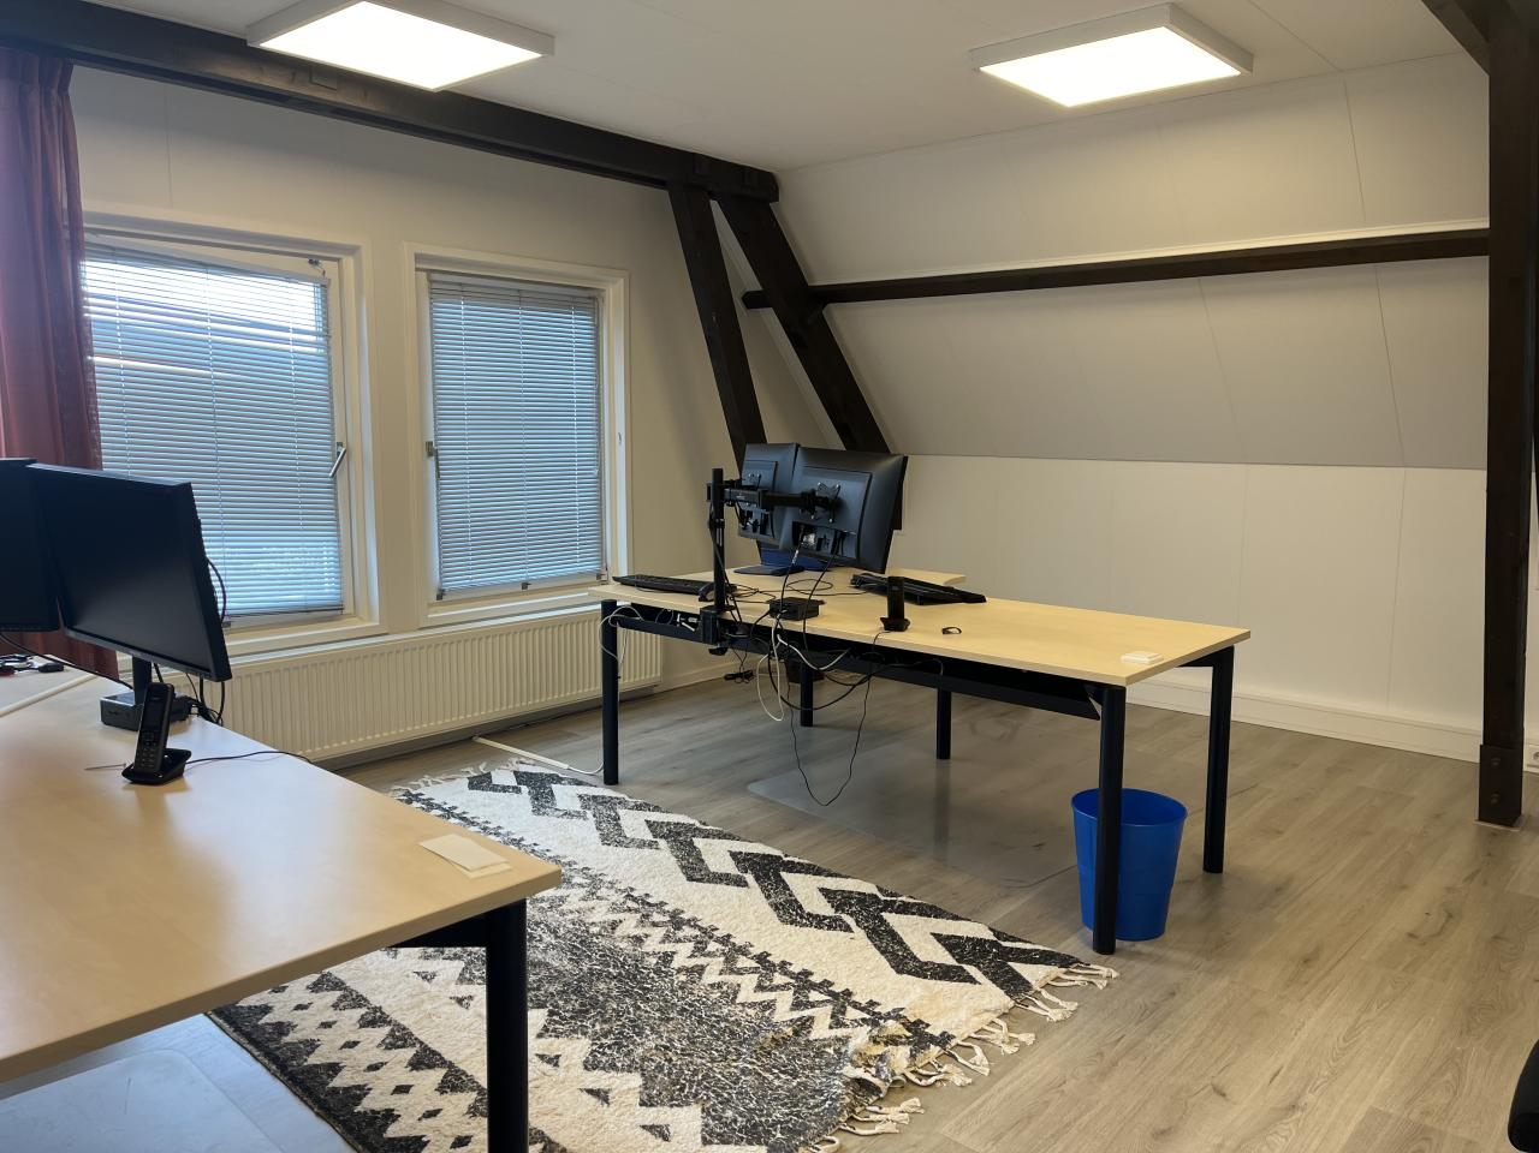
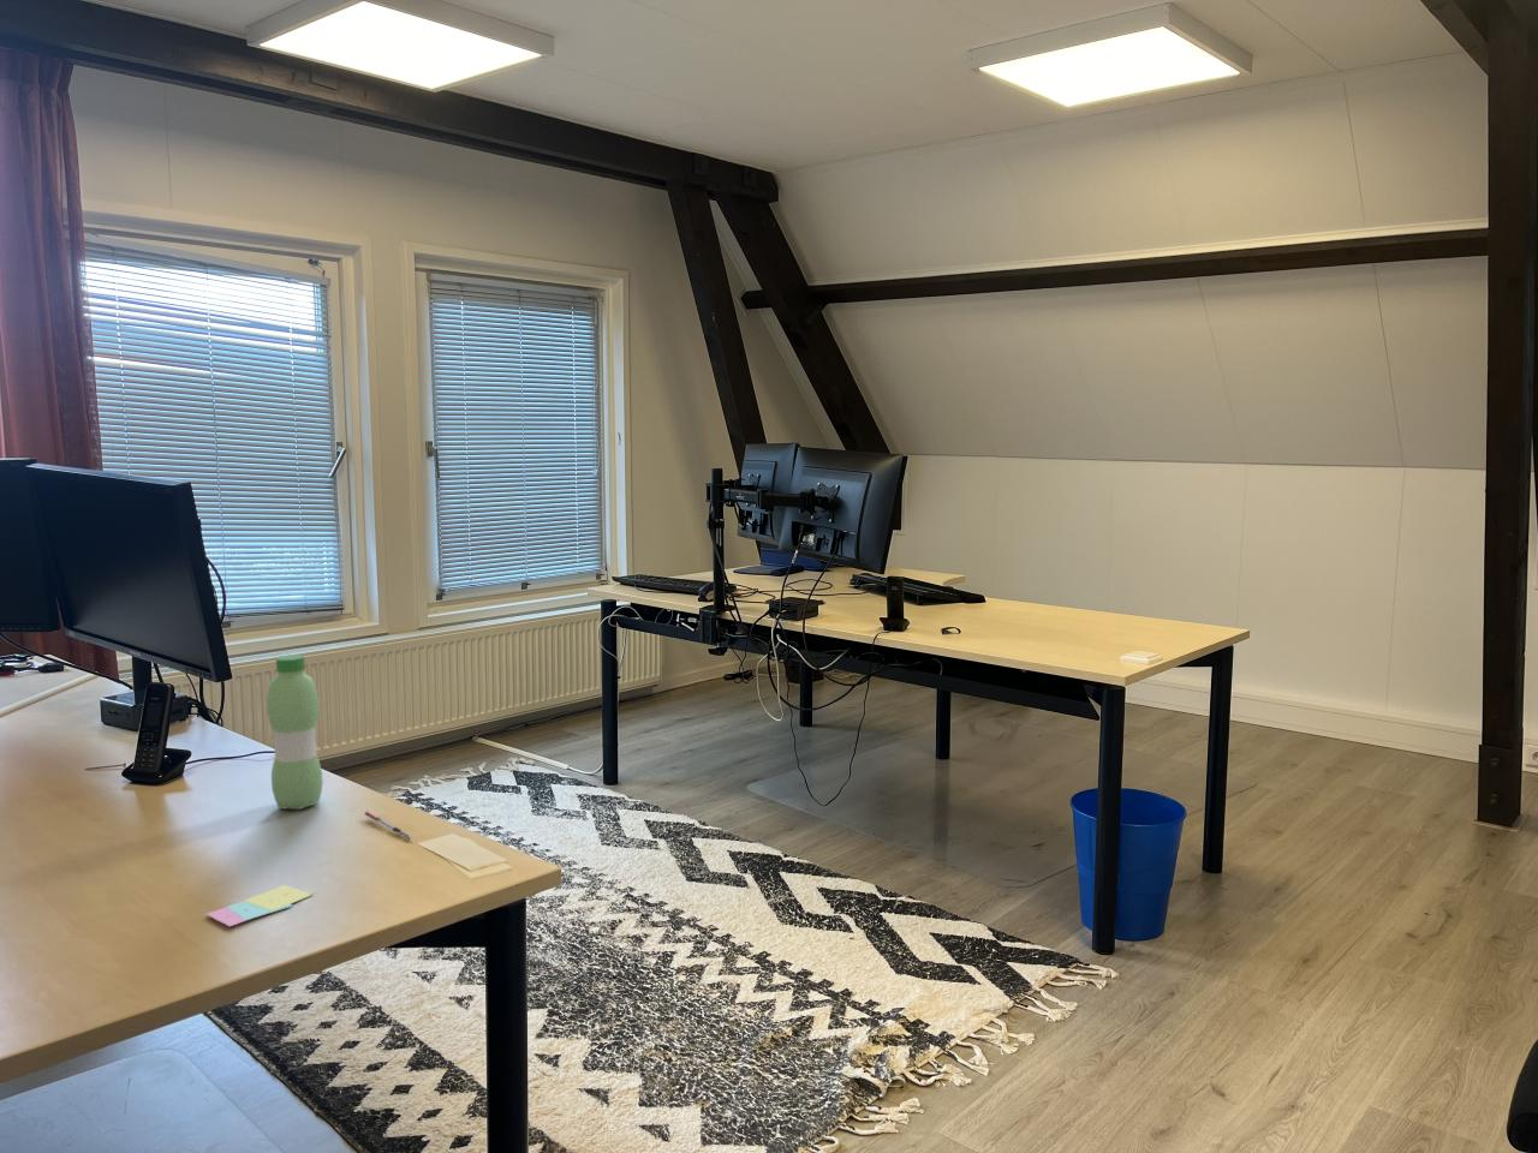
+ sticky notes [205,884,314,928]
+ water bottle [265,653,325,810]
+ pen [365,809,414,839]
